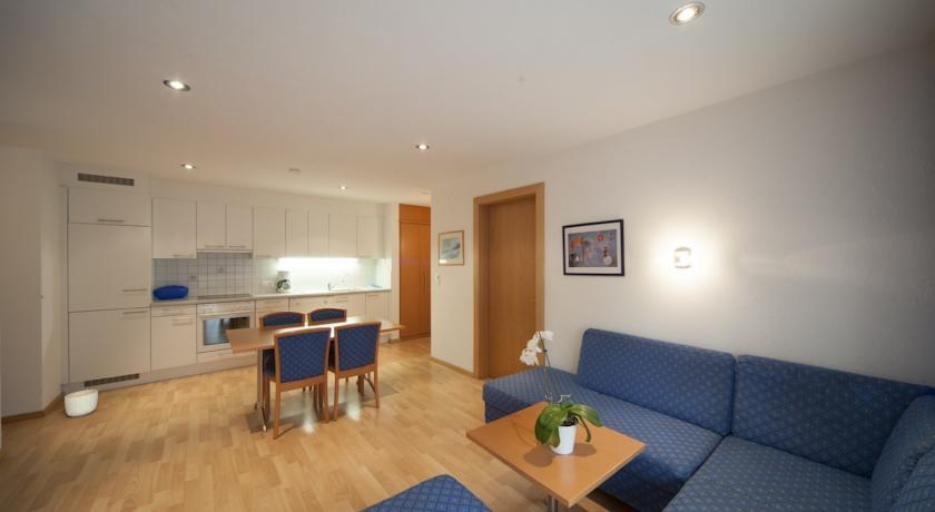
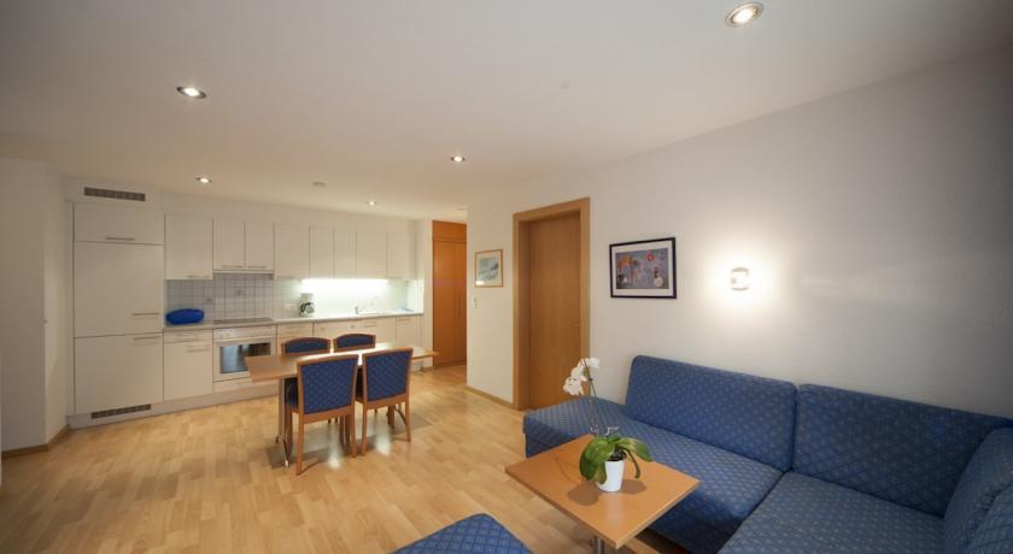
- planter [63,388,99,417]
